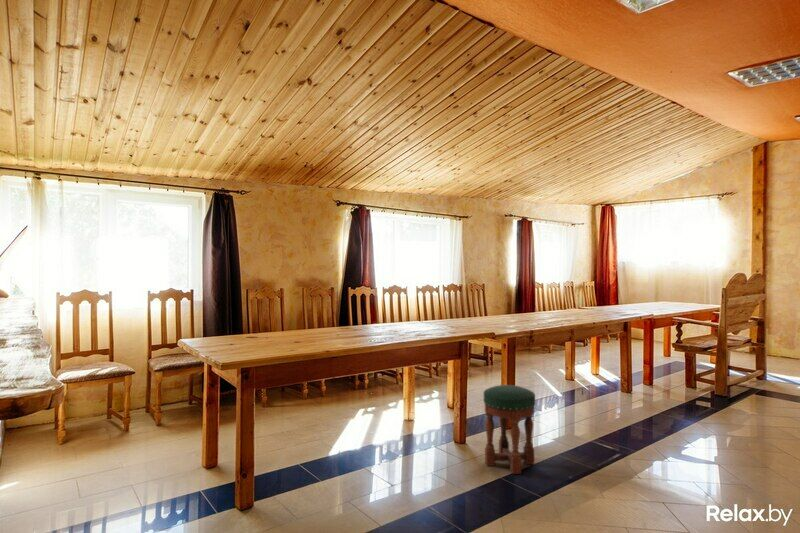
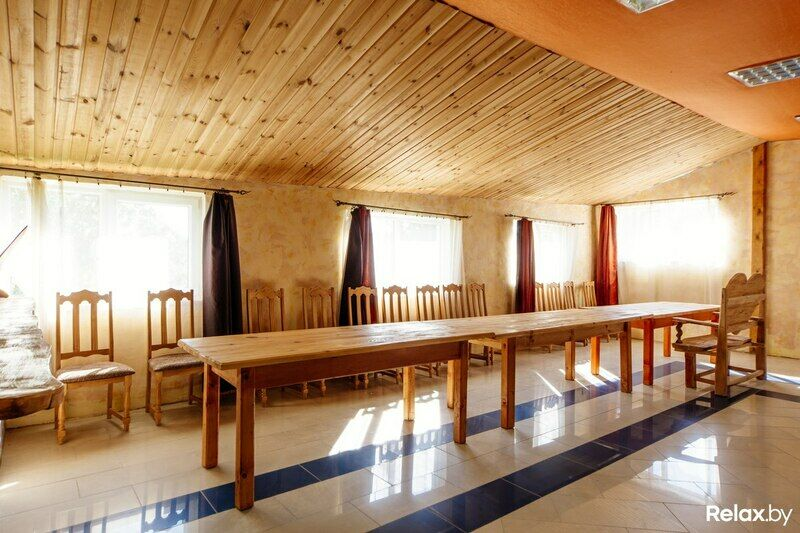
- stool [482,384,537,475]
